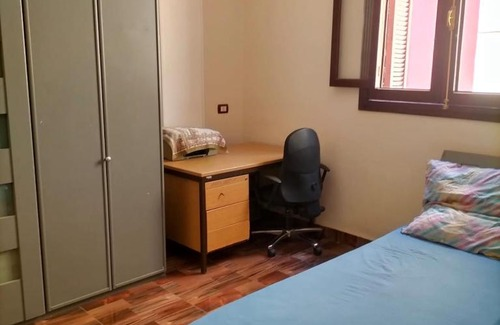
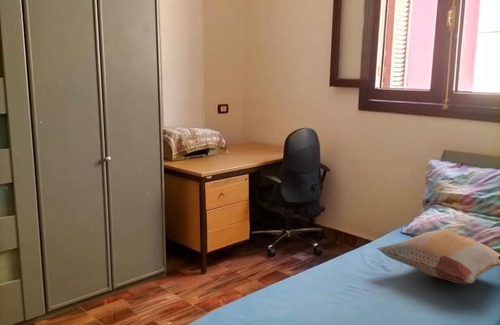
+ decorative pillow [377,229,500,285]
